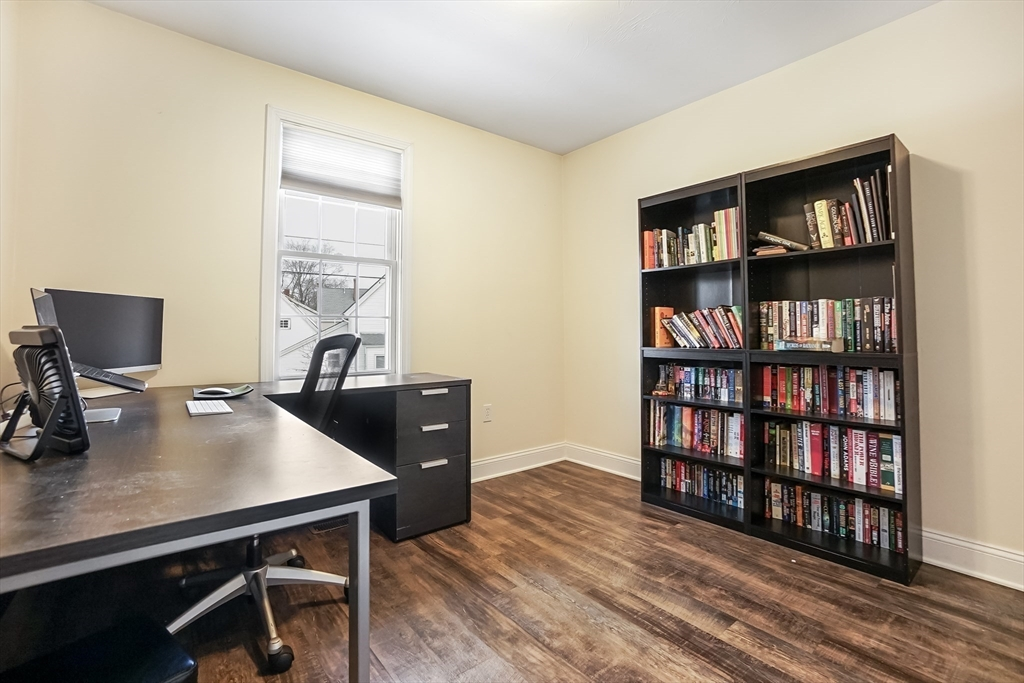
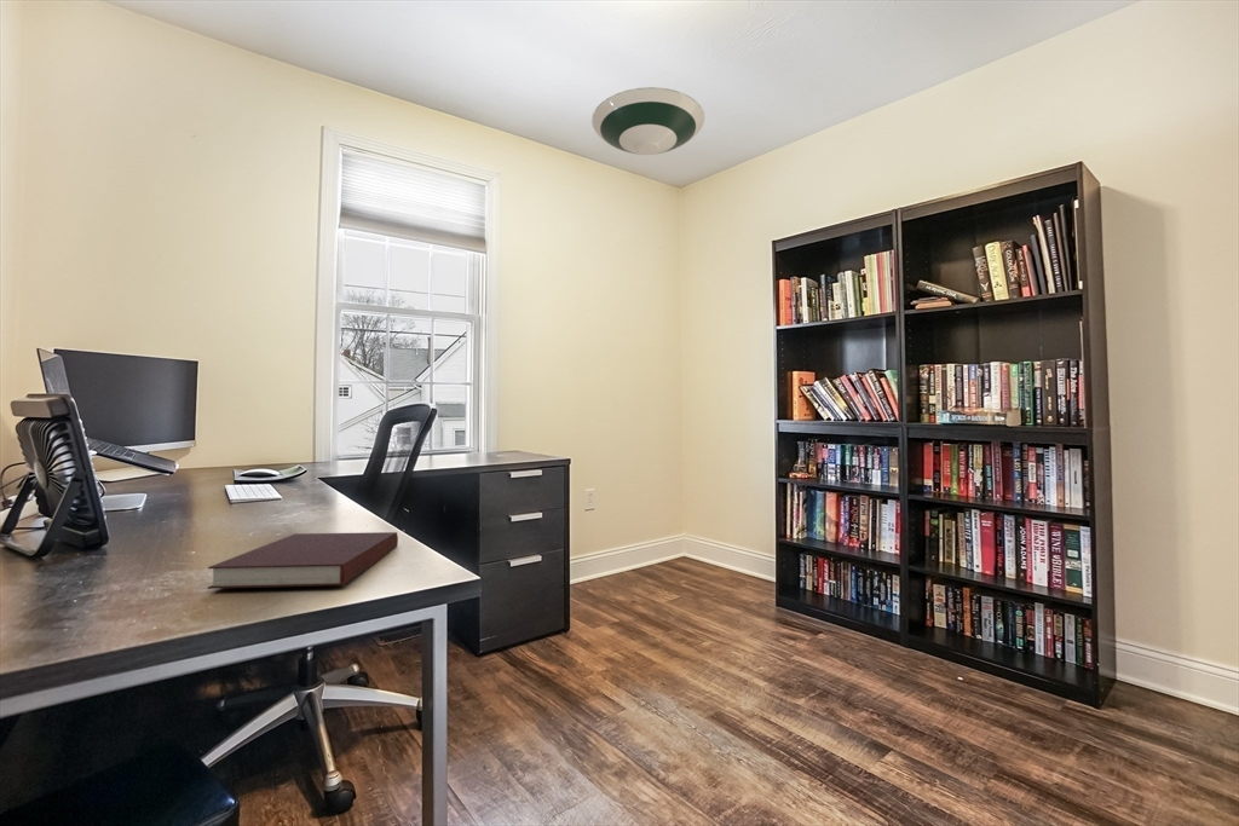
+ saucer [590,86,705,156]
+ notebook [207,531,399,590]
